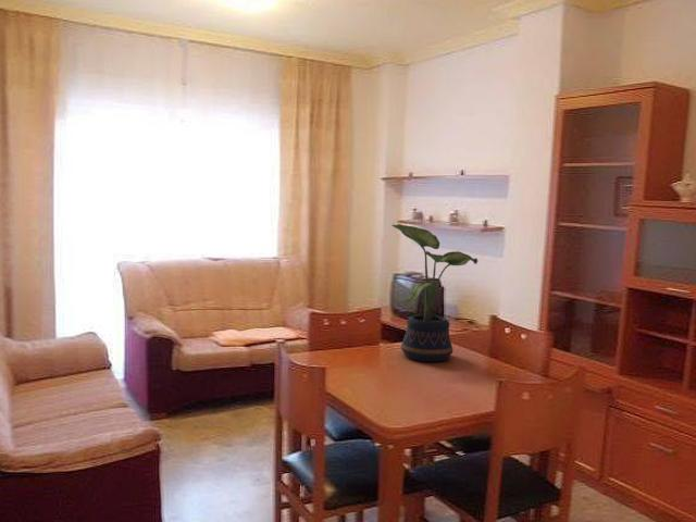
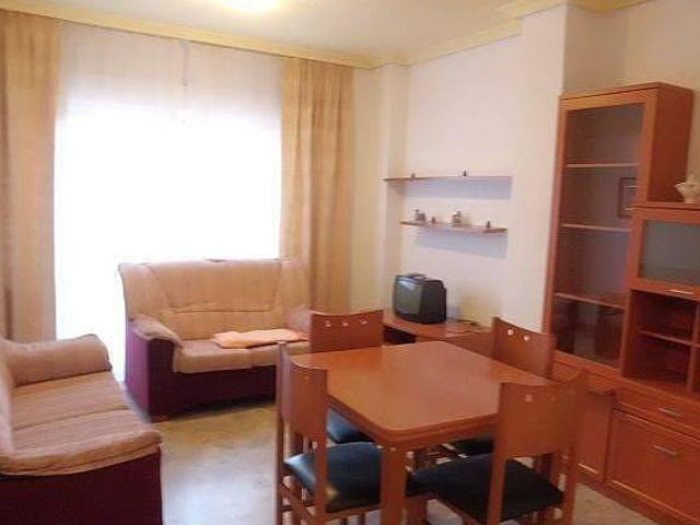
- potted plant [390,223,478,363]
